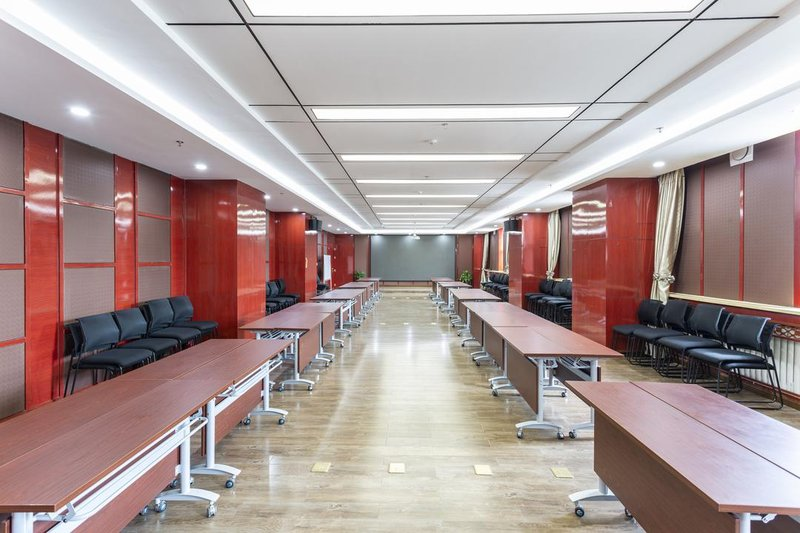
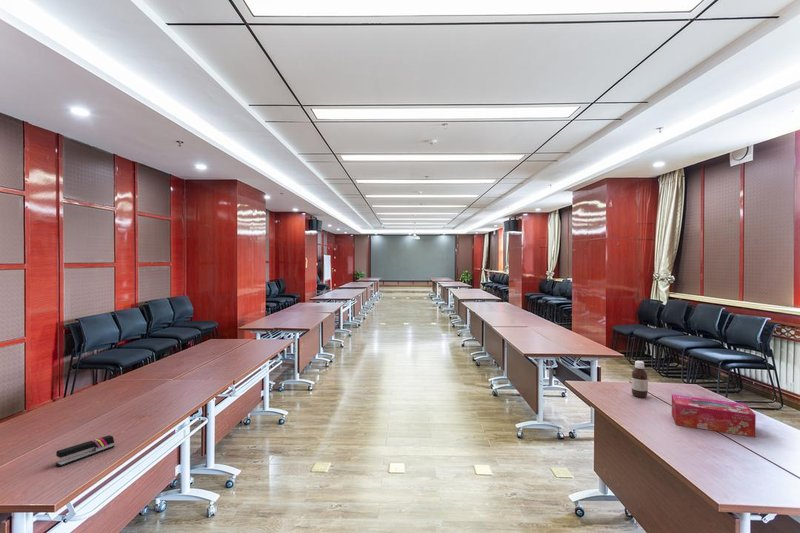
+ tissue box [671,394,757,438]
+ stapler [55,434,115,468]
+ bottle [630,360,649,398]
